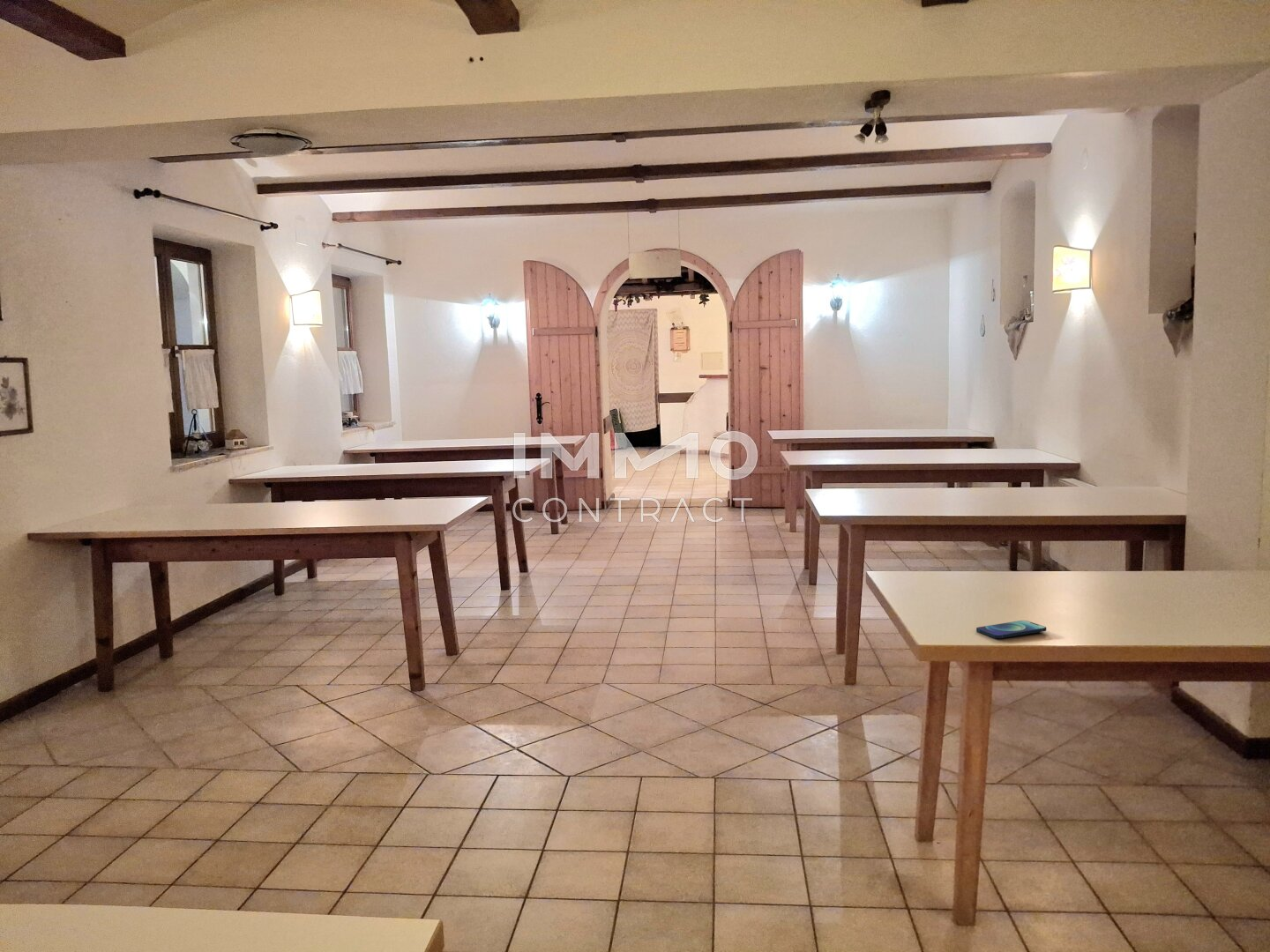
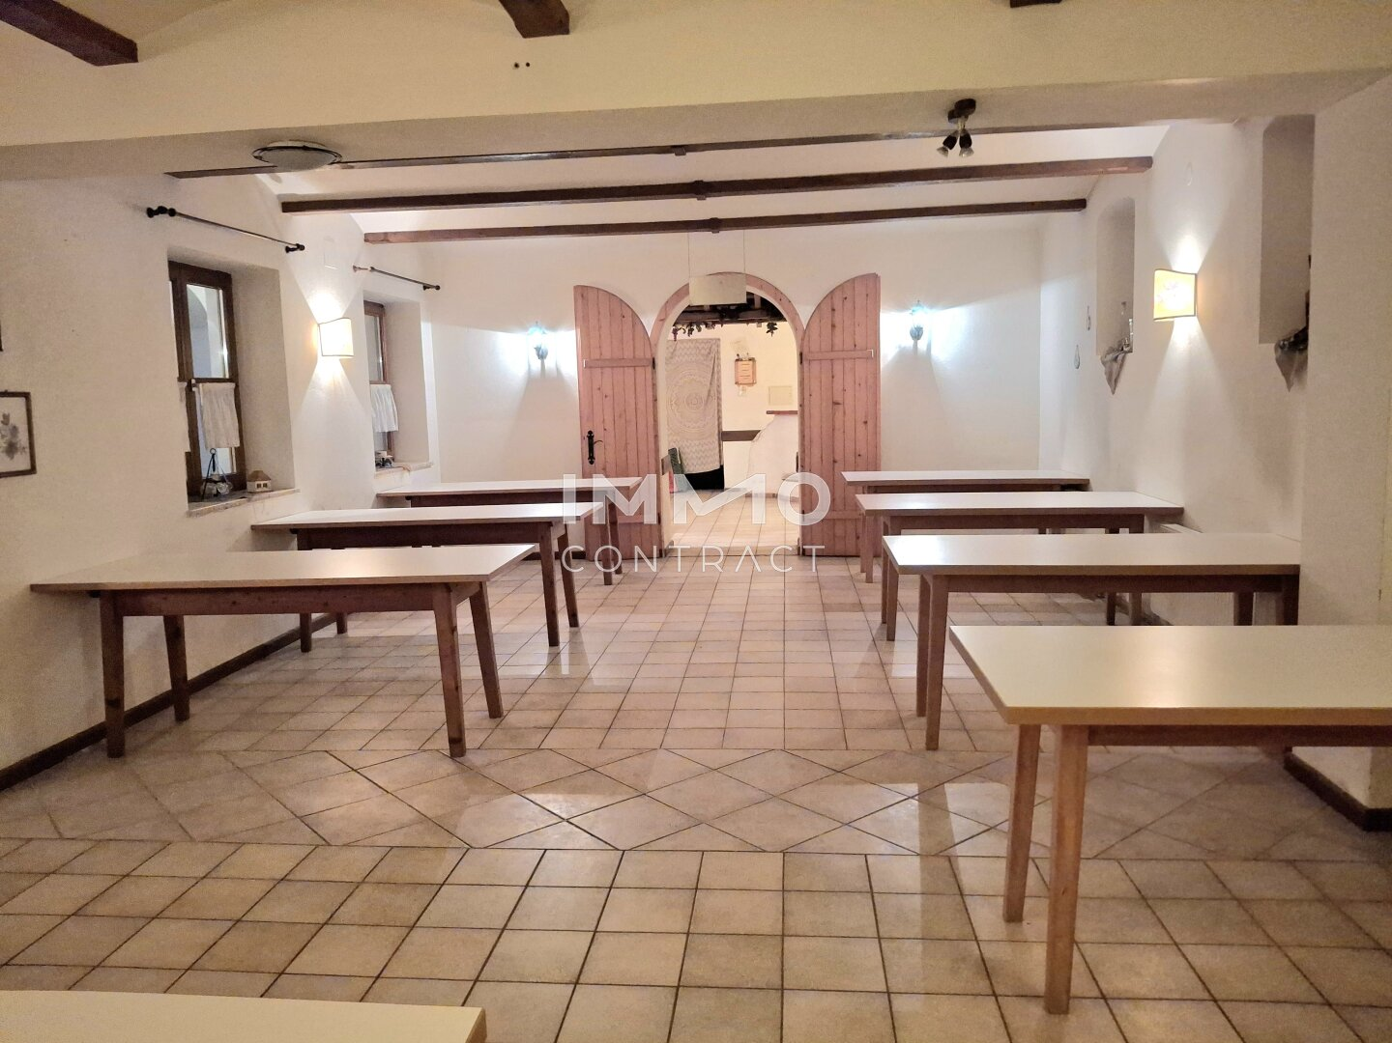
- smartphone [975,620,1047,639]
